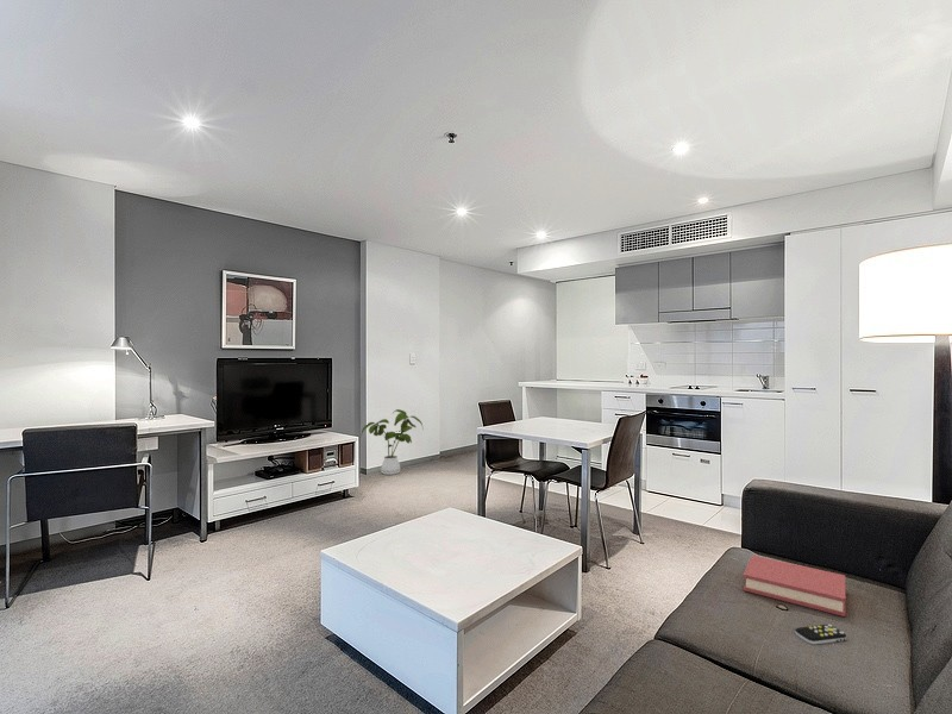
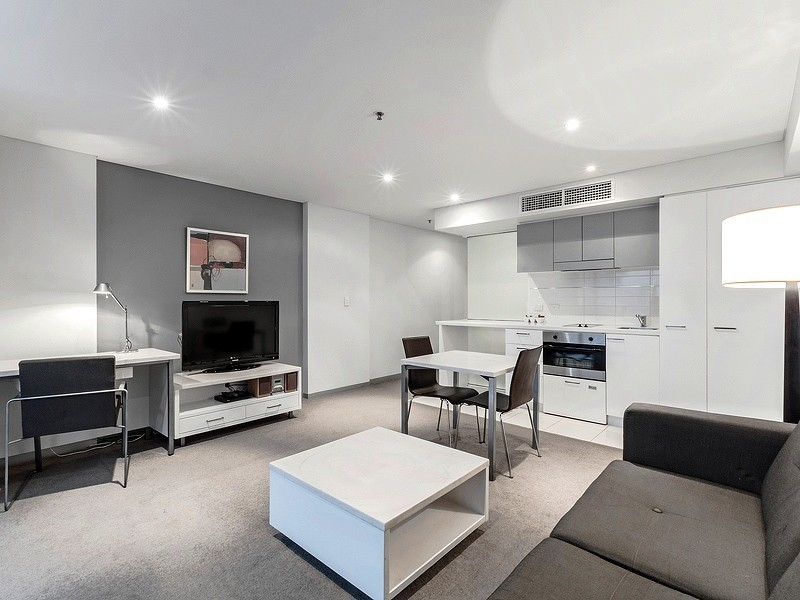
- hardback book [743,555,847,618]
- remote control [794,624,847,645]
- house plant [359,408,425,476]
